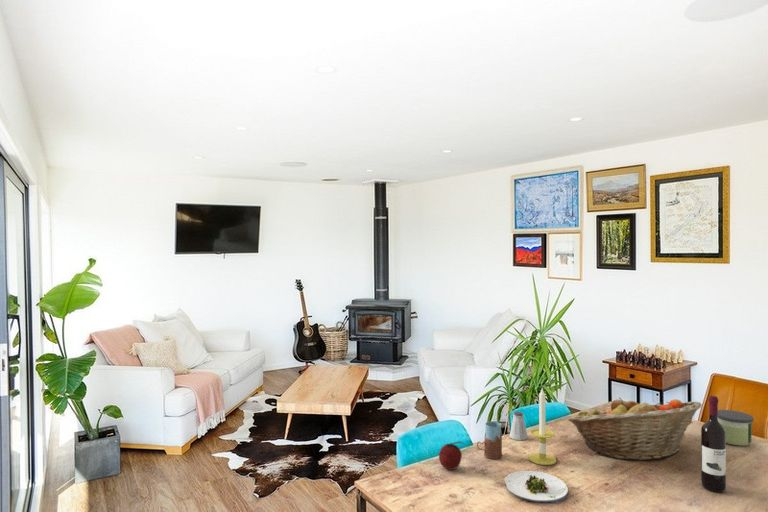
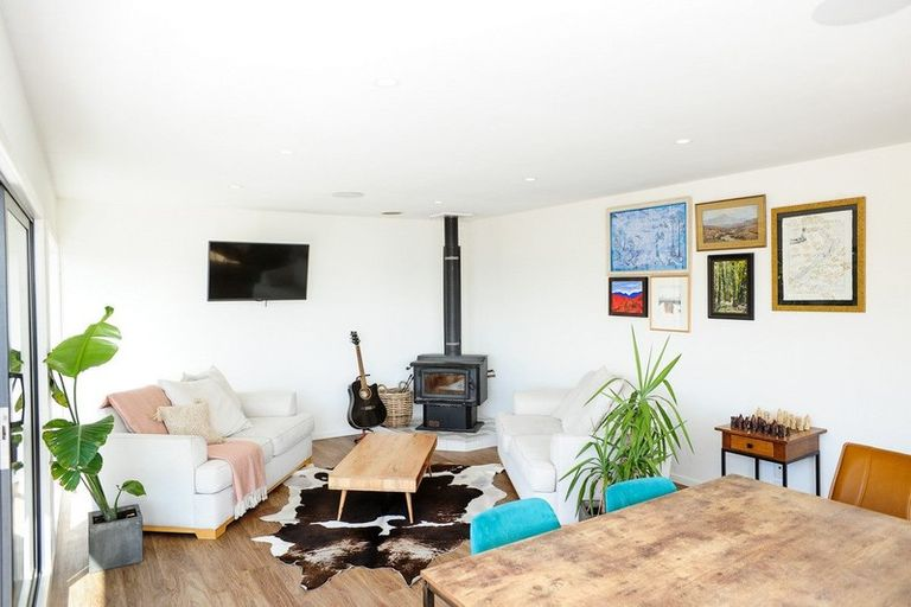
- candle [718,409,754,447]
- drinking glass [476,421,503,460]
- wine bottle [700,395,727,493]
- fruit basket [567,396,703,461]
- saltshaker [509,411,528,441]
- fruit [438,440,464,471]
- candle [528,388,558,466]
- salad plate [503,470,569,504]
